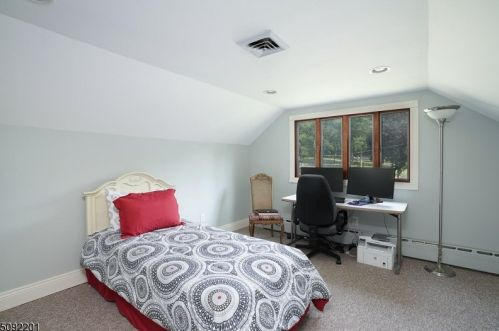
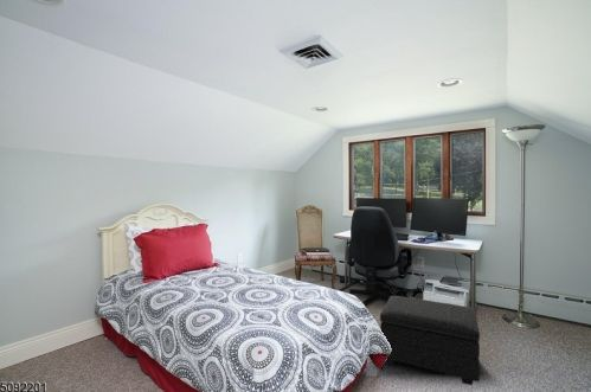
+ footstool [379,295,481,386]
